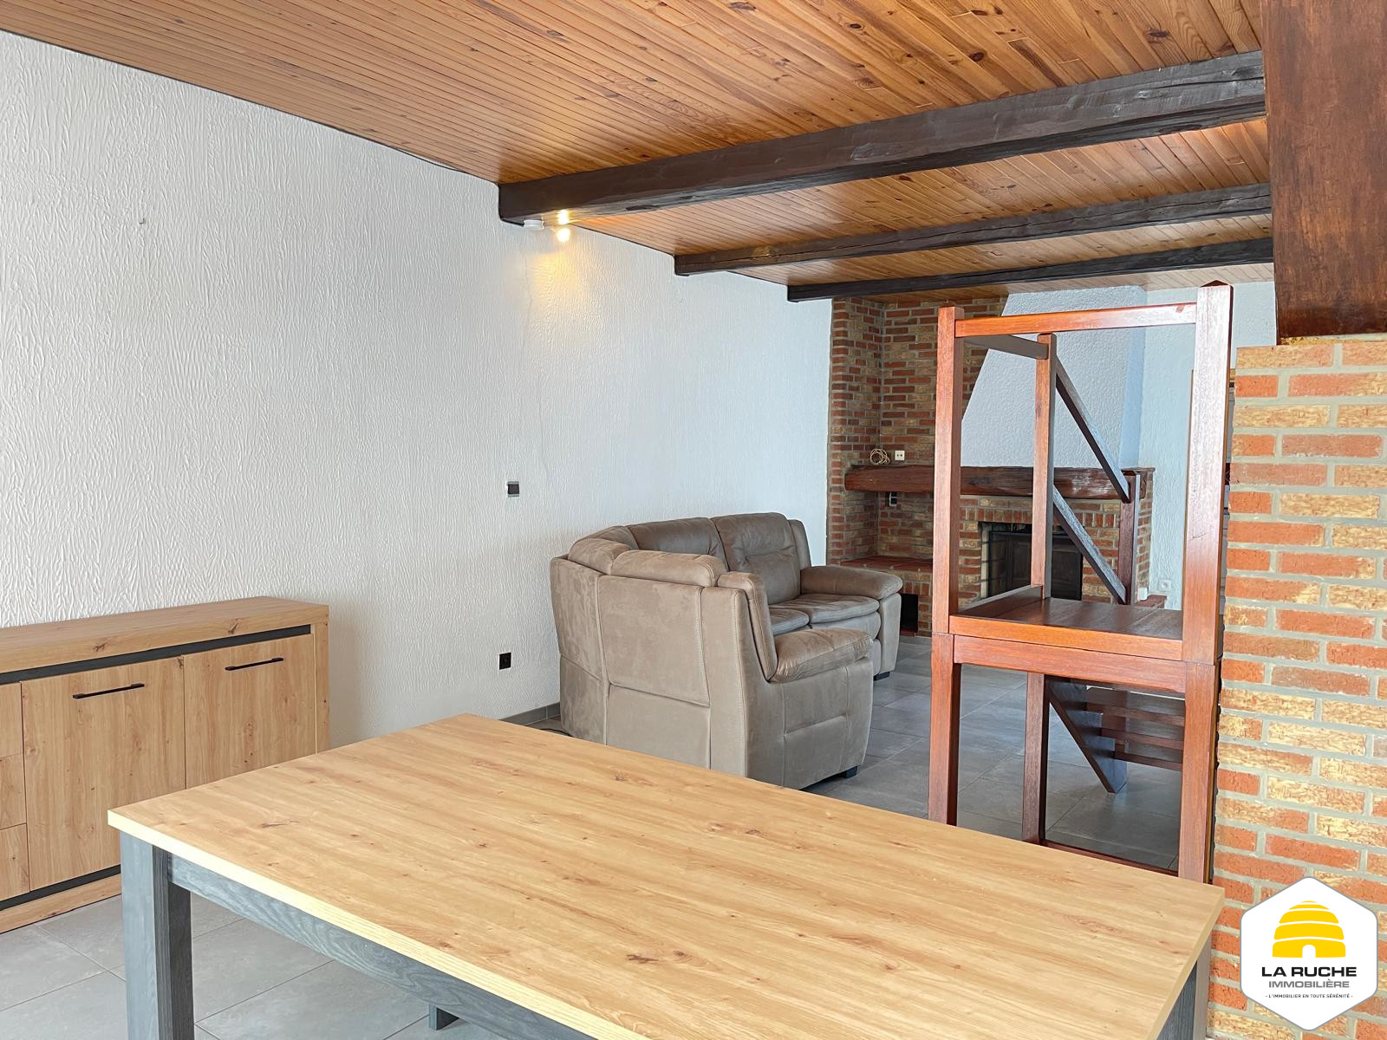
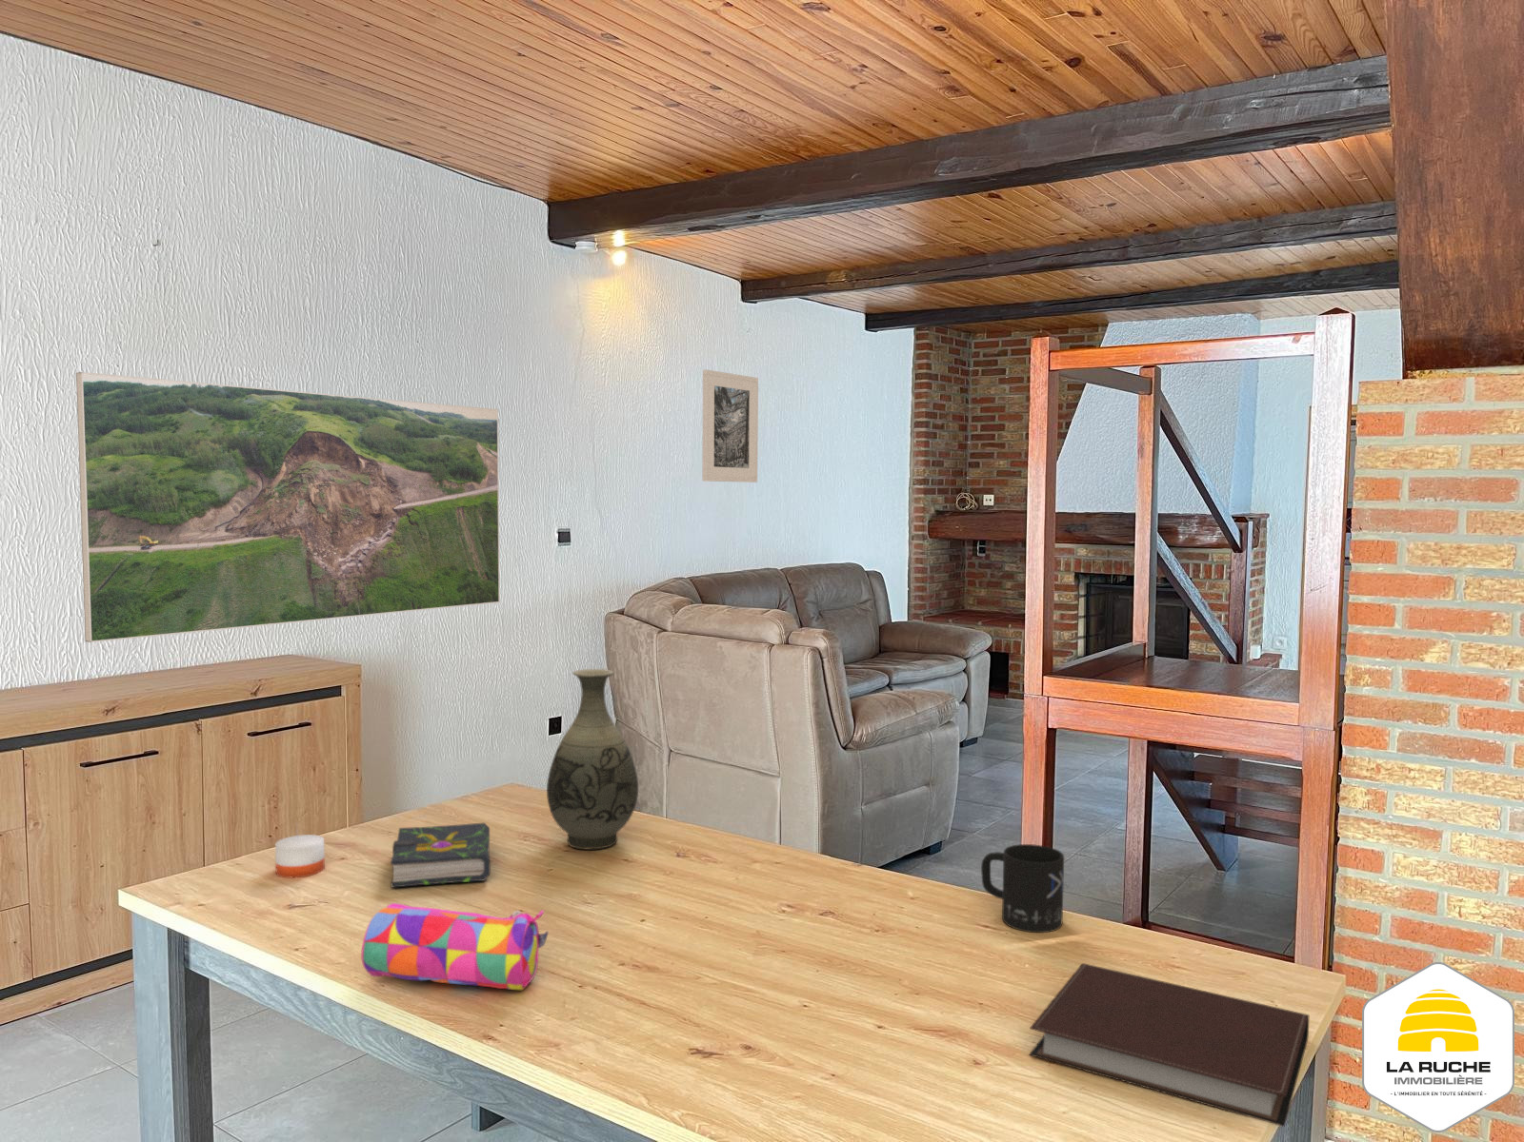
+ mug [980,843,1064,933]
+ candle [275,822,325,878]
+ vase [546,668,640,849]
+ pencil case [360,902,550,991]
+ notebook [1028,962,1309,1128]
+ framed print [702,369,760,483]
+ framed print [76,371,500,643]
+ book [390,822,492,889]
